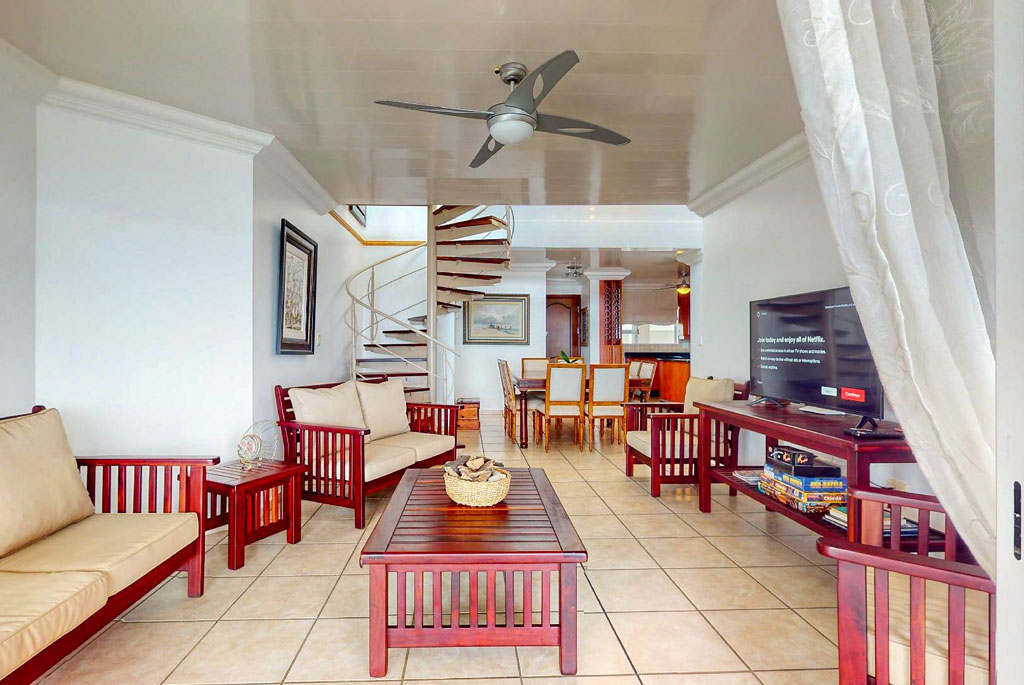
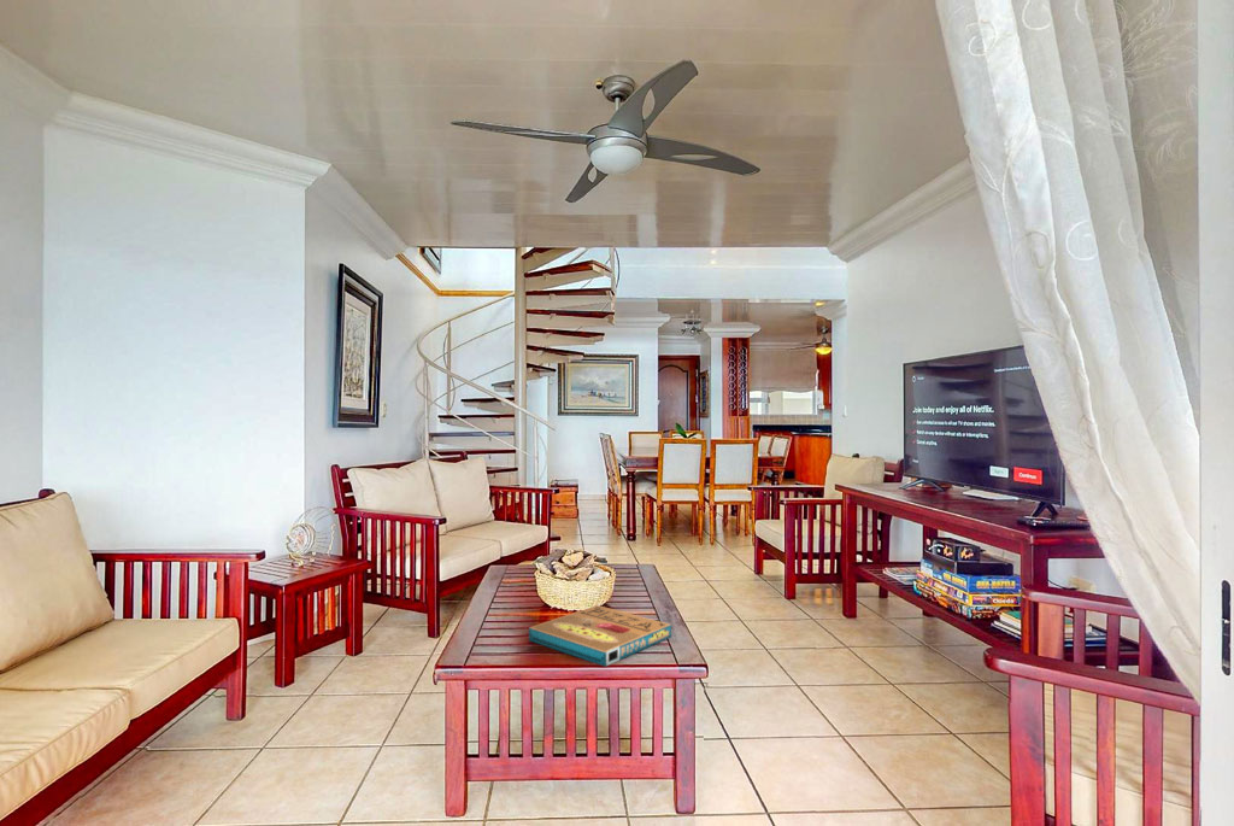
+ pizza box [528,604,672,668]
